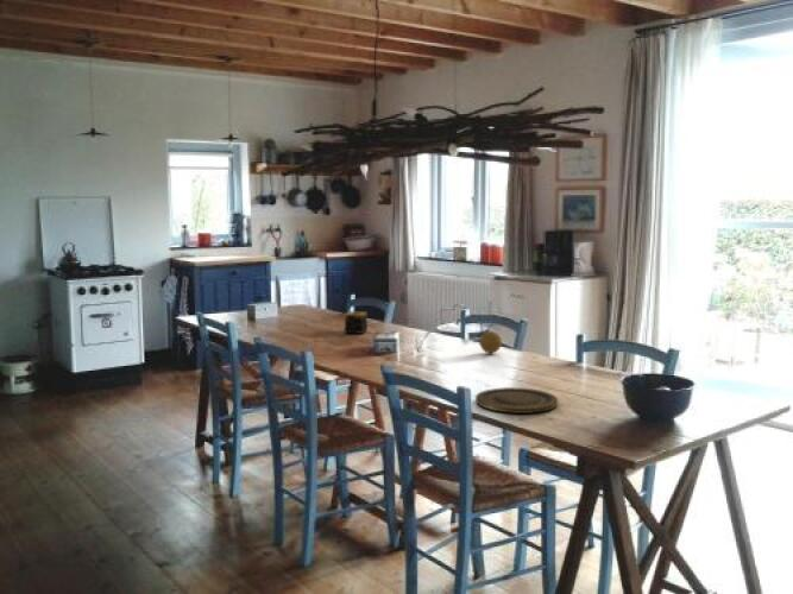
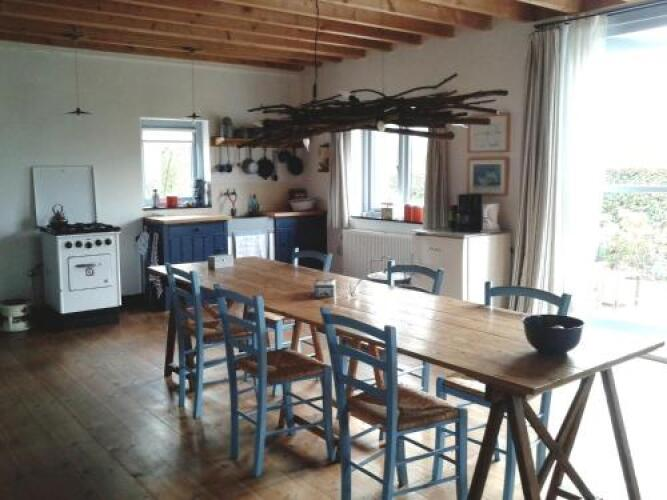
- plate [474,386,559,415]
- fruit [478,330,503,354]
- candle [344,310,369,335]
